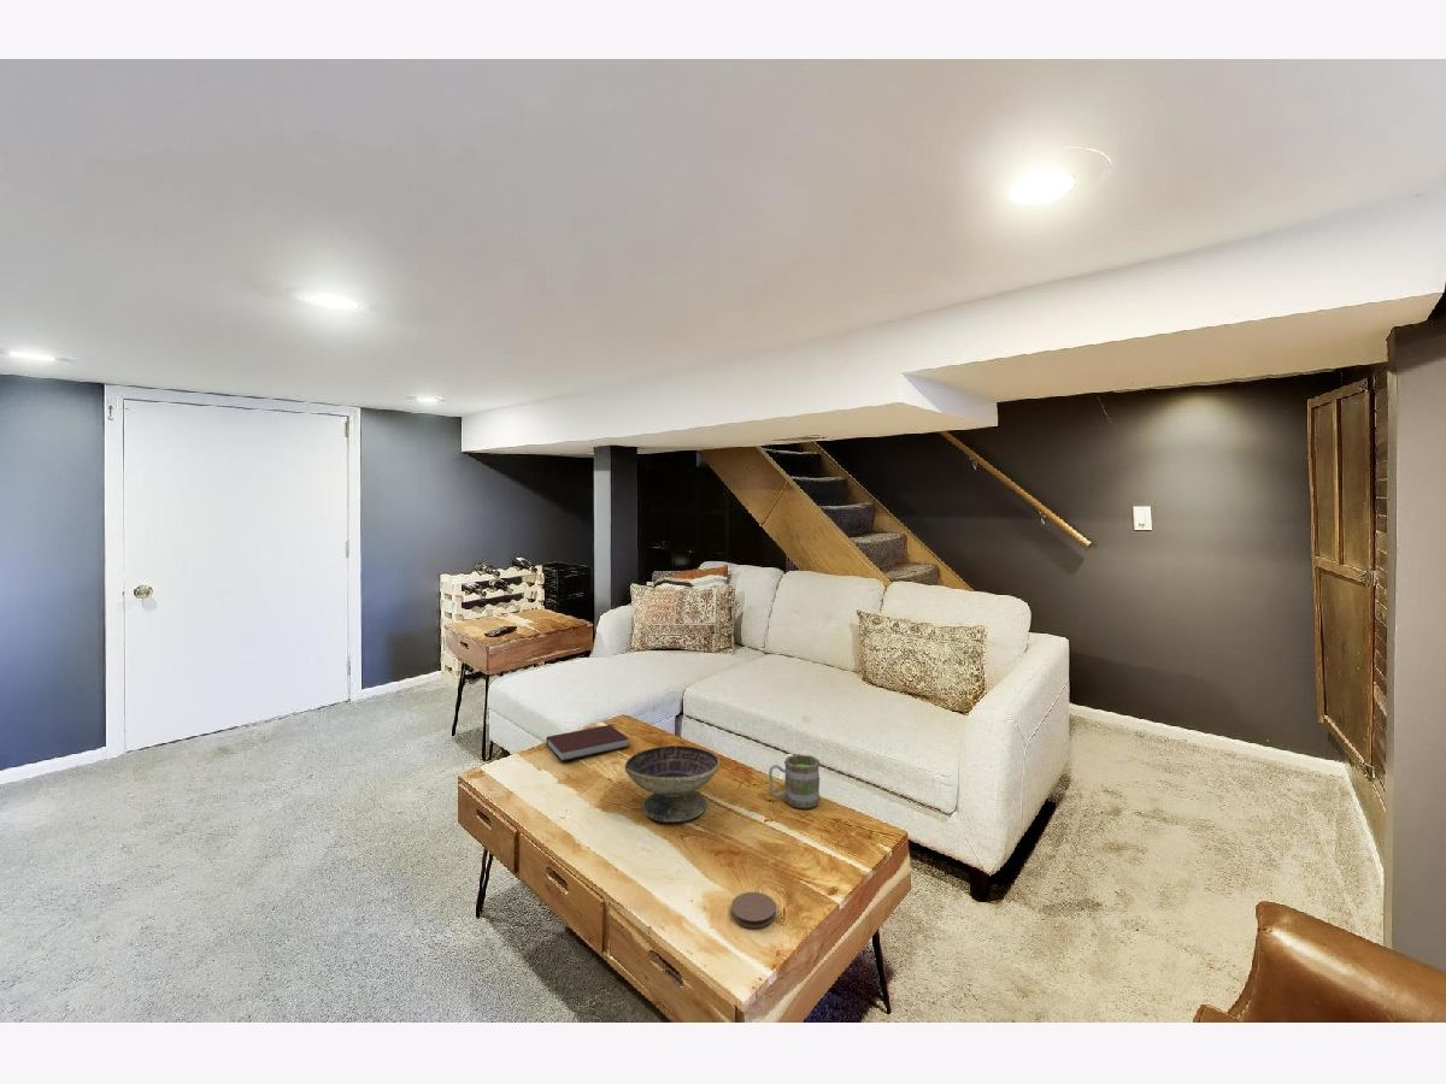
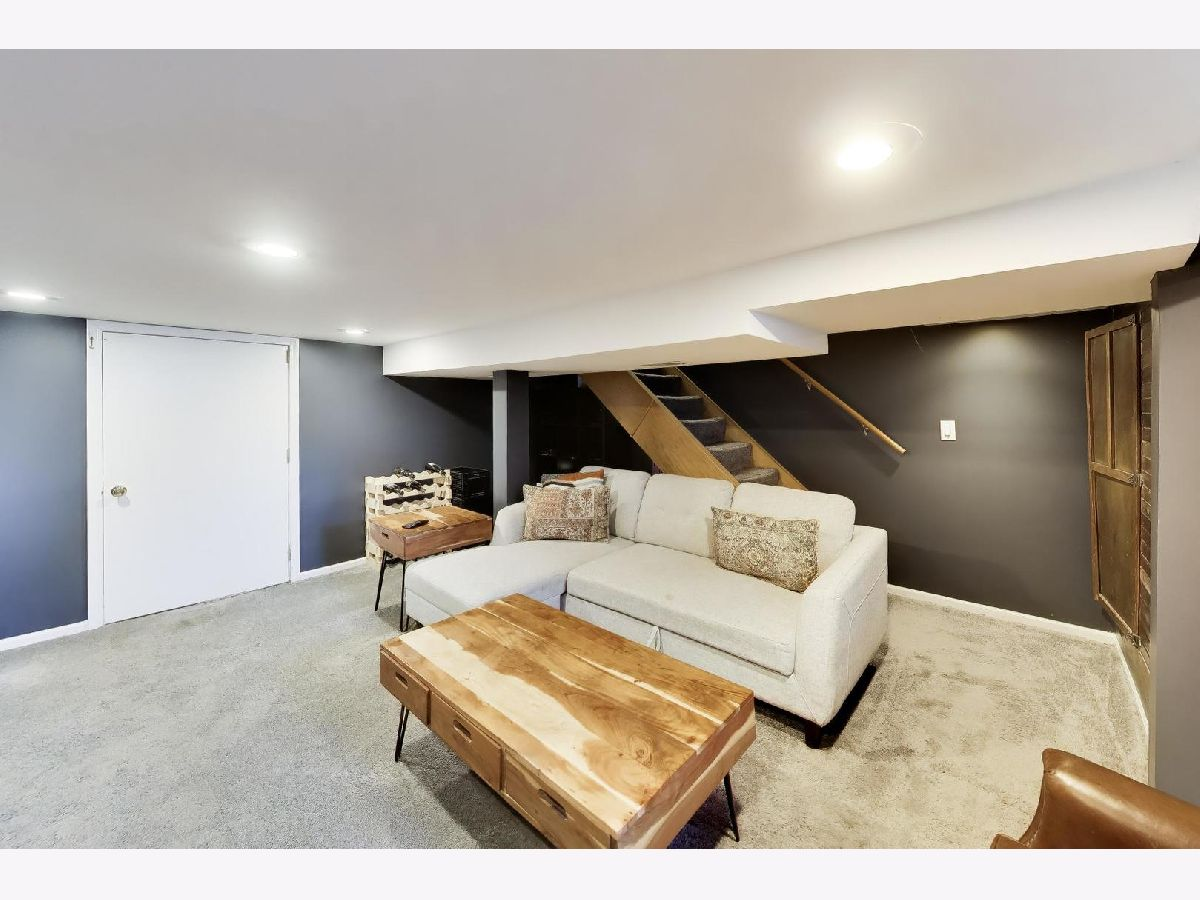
- coaster [730,891,777,929]
- decorative bowl [624,744,721,824]
- notebook [545,724,630,762]
- mug [768,753,821,809]
